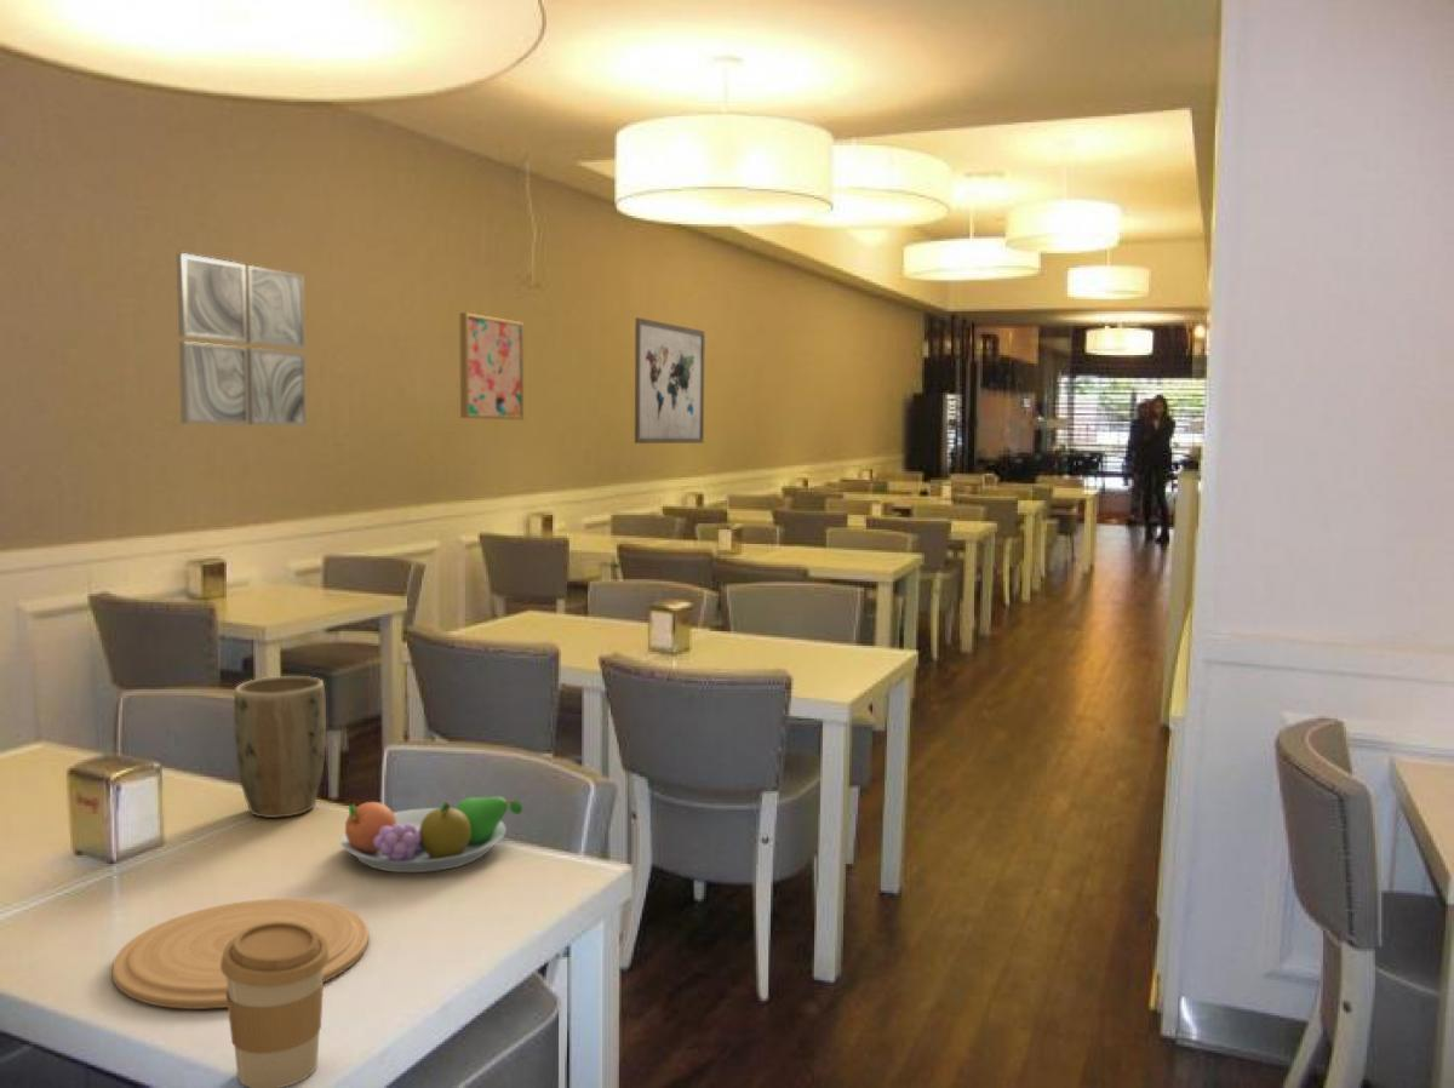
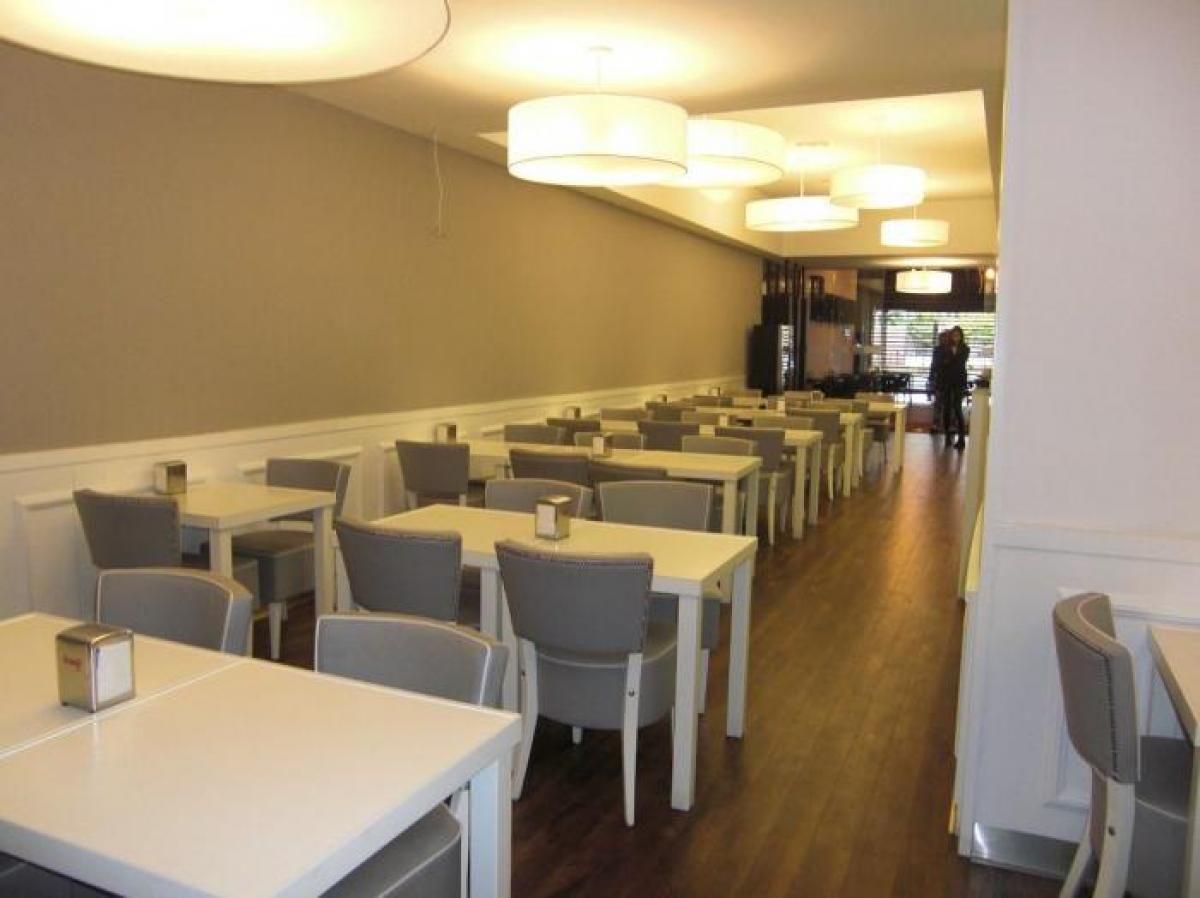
- wall art [176,252,308,426]
- wall art [634,316,706,445]
- wall art [458,311,525,420]
- plant pot [233,675,327,819]
- plate [111,898,370,1010]
- fruit bowl [339,796,523,874]
- coffee cup [221,921,330,1088]
